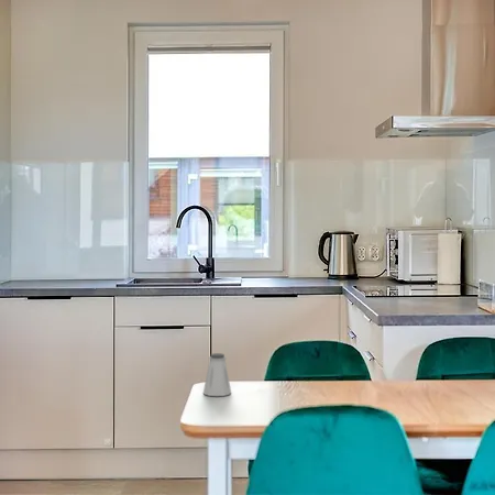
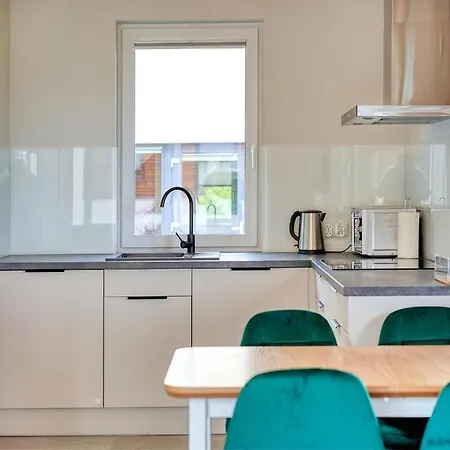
- saltshaker [202,352,232,397]
